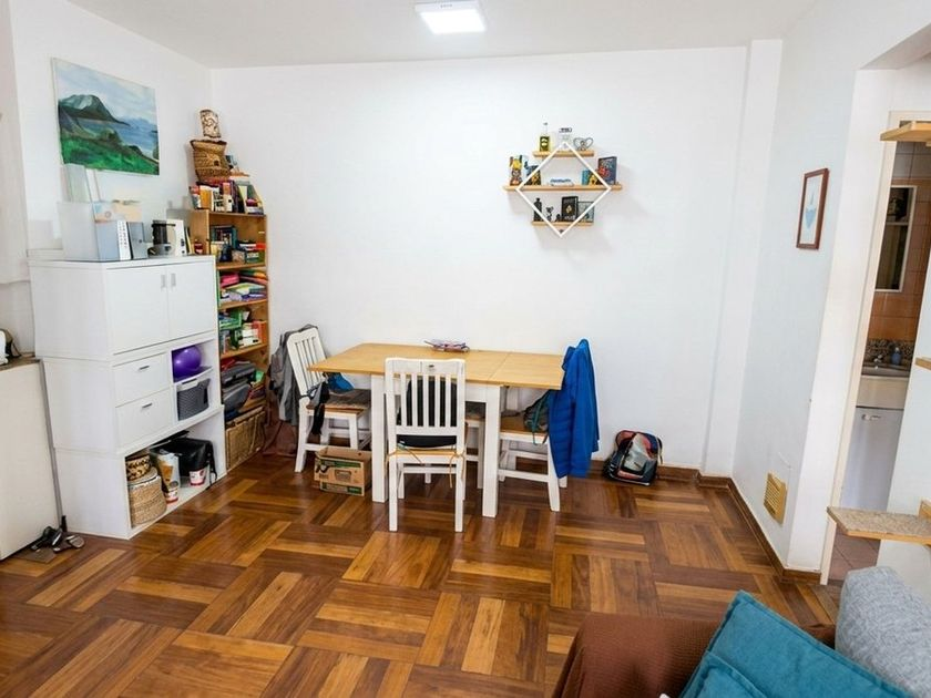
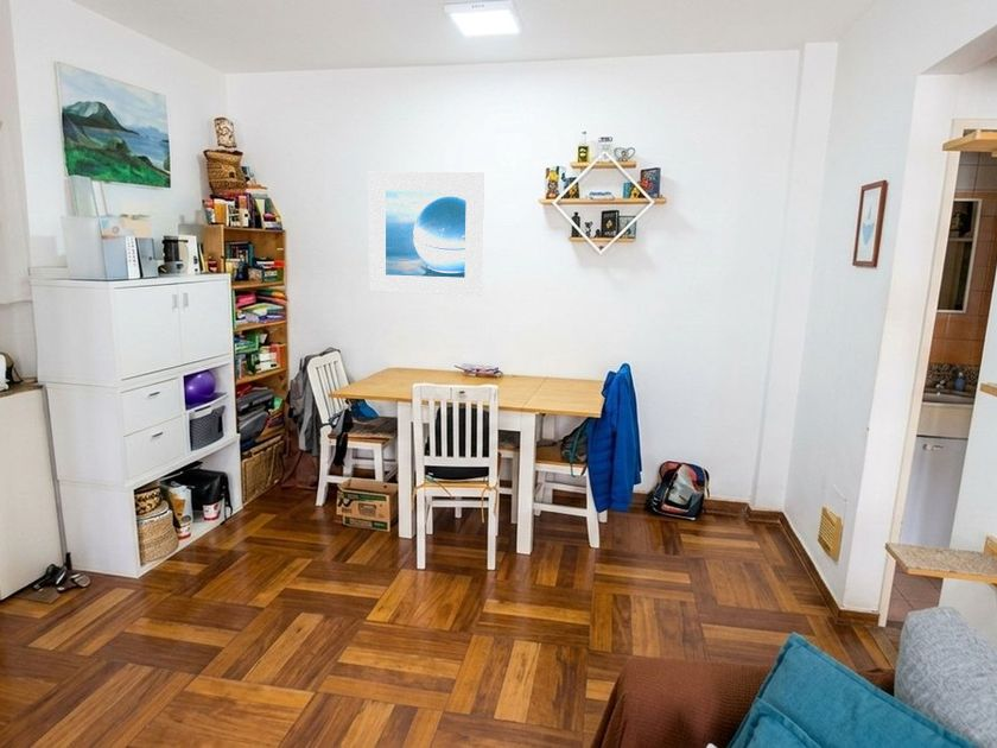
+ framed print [368,171,487,297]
